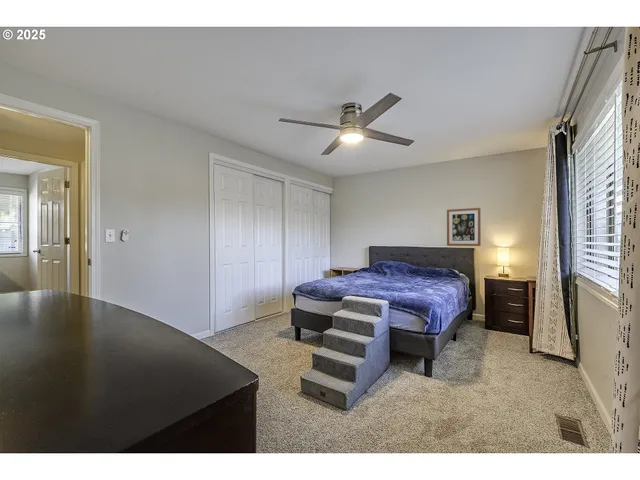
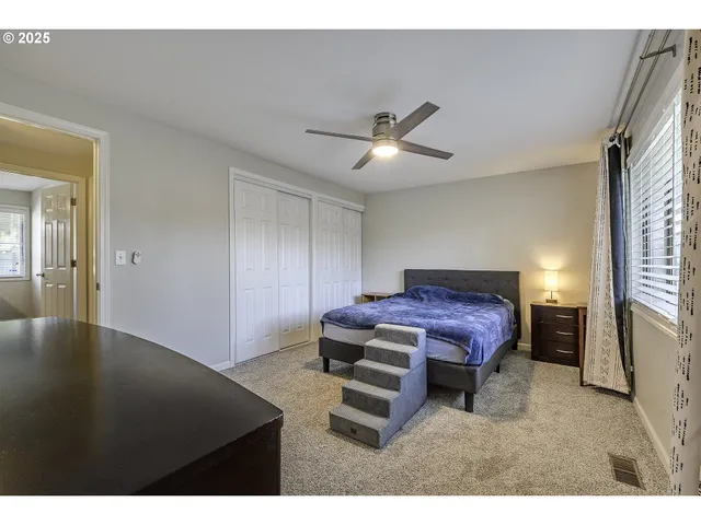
- wall art [446,207,482,247]
